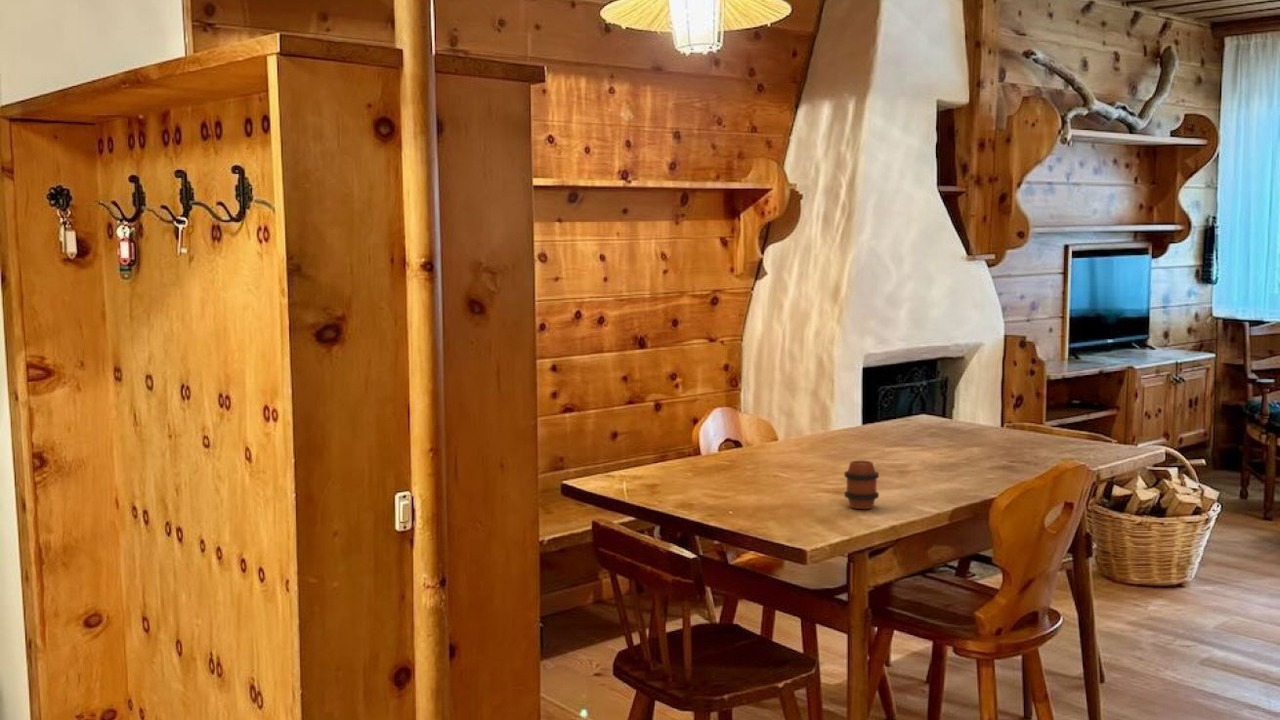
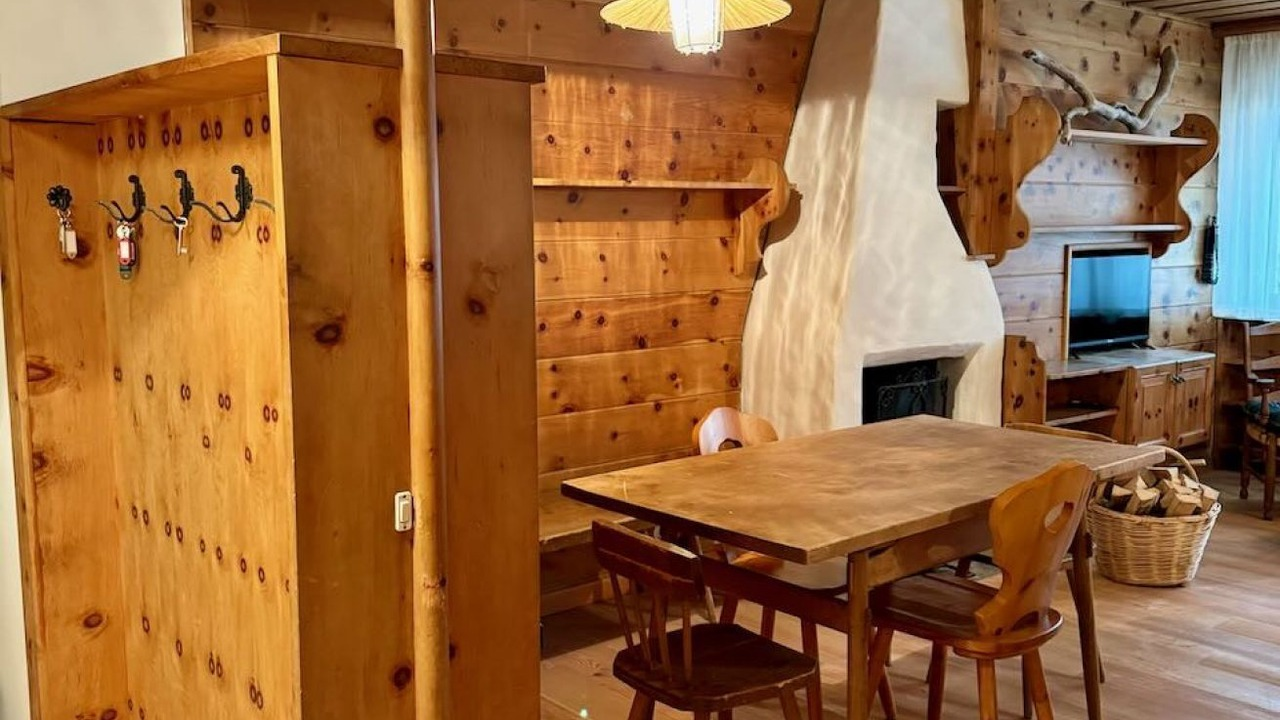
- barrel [843,460,880,510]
